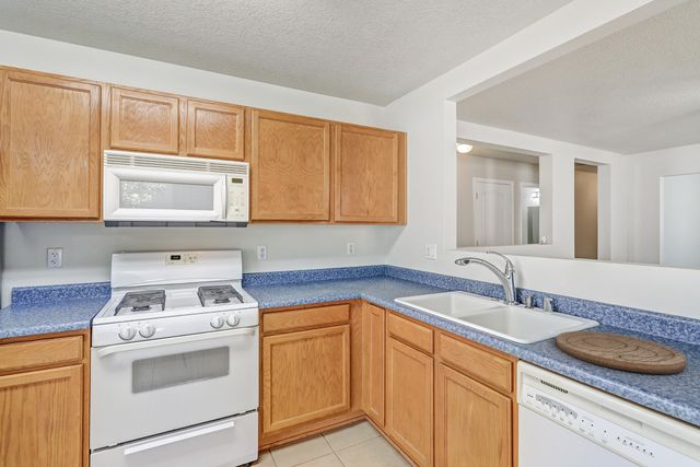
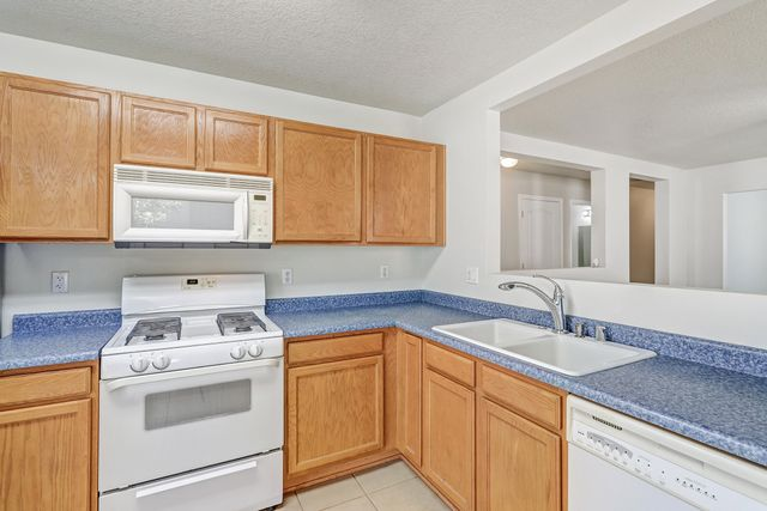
- cutting board [556,330,687,375]
